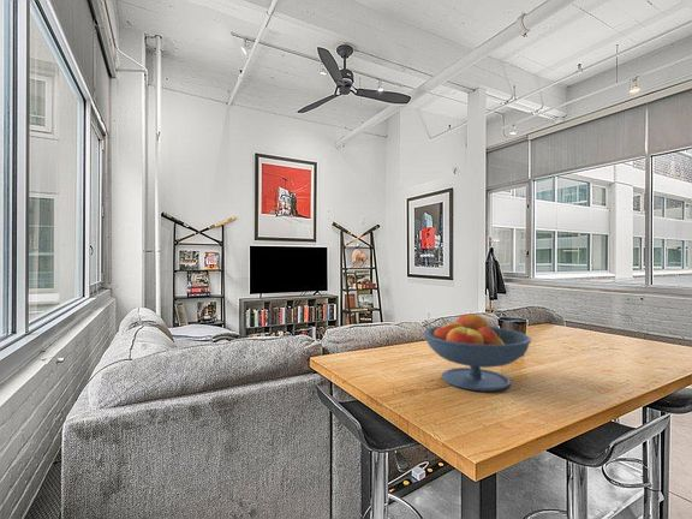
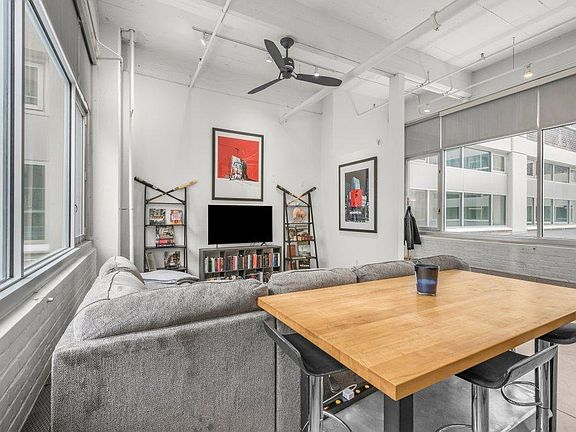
- fruit bowl [423,311,532,393]
